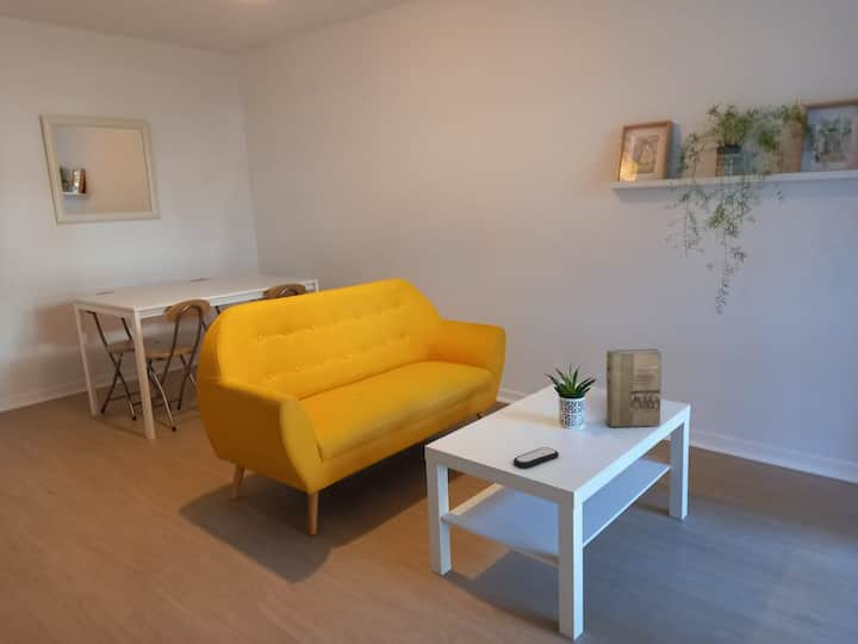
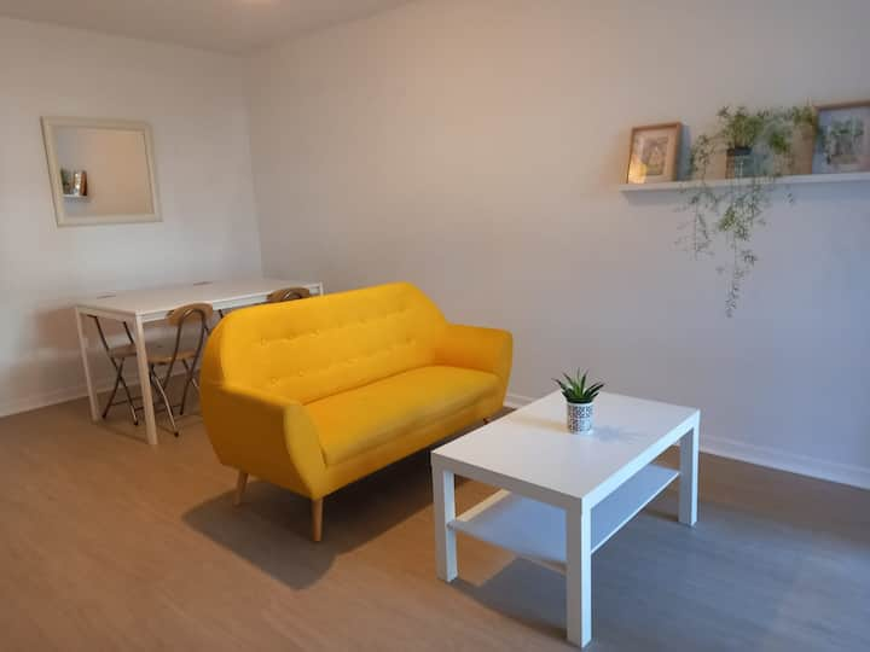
- remote control [512,446,560,469]
- book [605,348,663,428]
